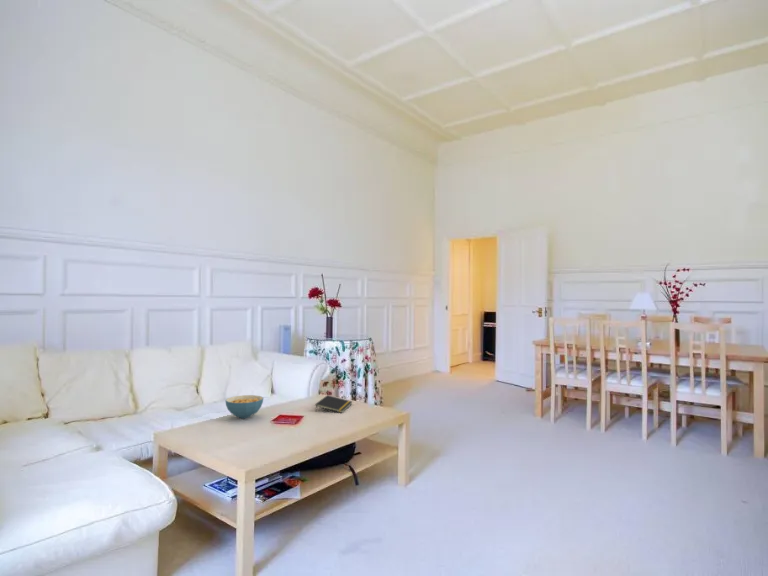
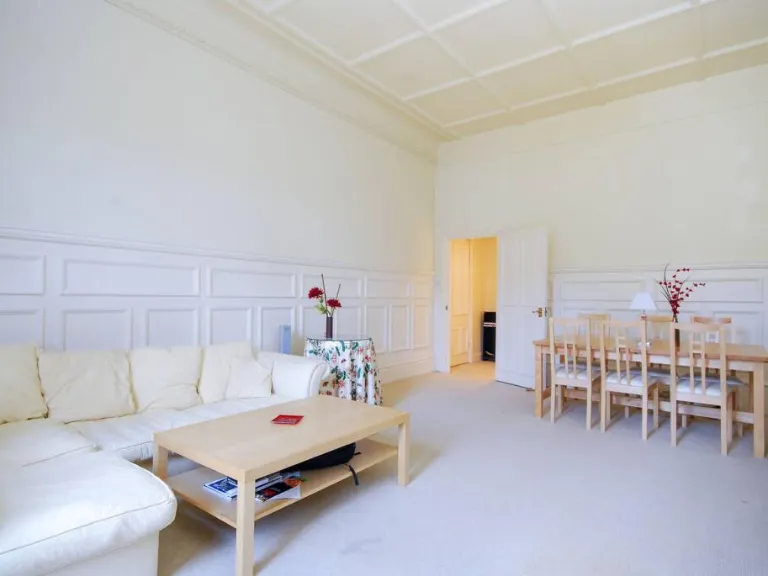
- notepad [314,394,353,414]
- cereal bowl [224,394,264,419]
